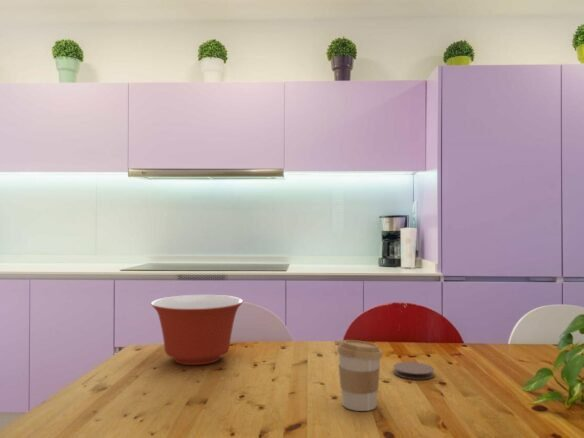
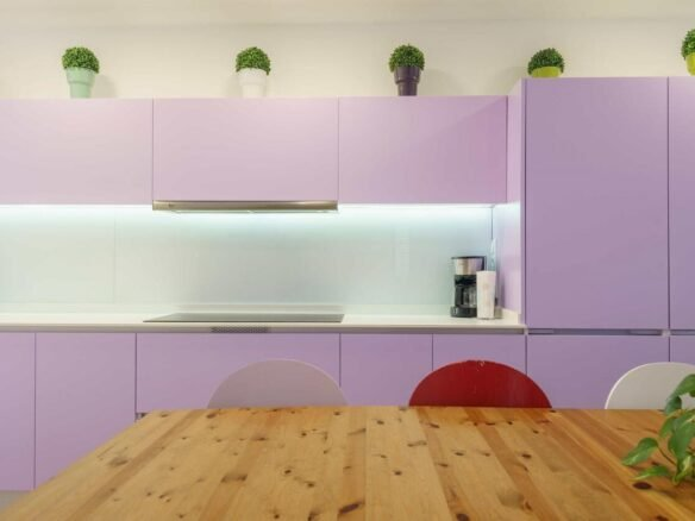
- coffee cup [336,339,384,412]
- mixing bowl [150,294,244,366]
- coaster [392,361,435,380]
